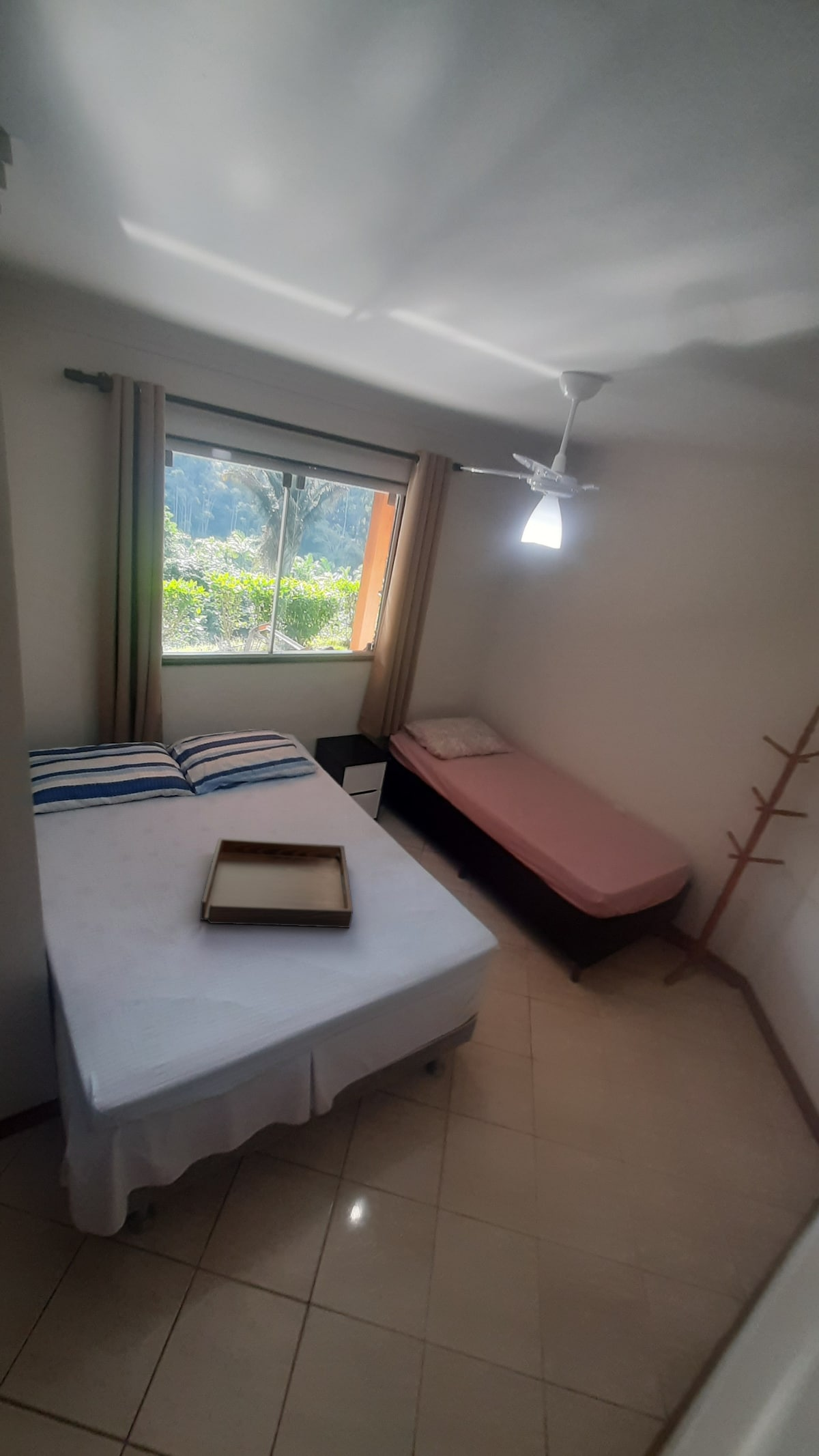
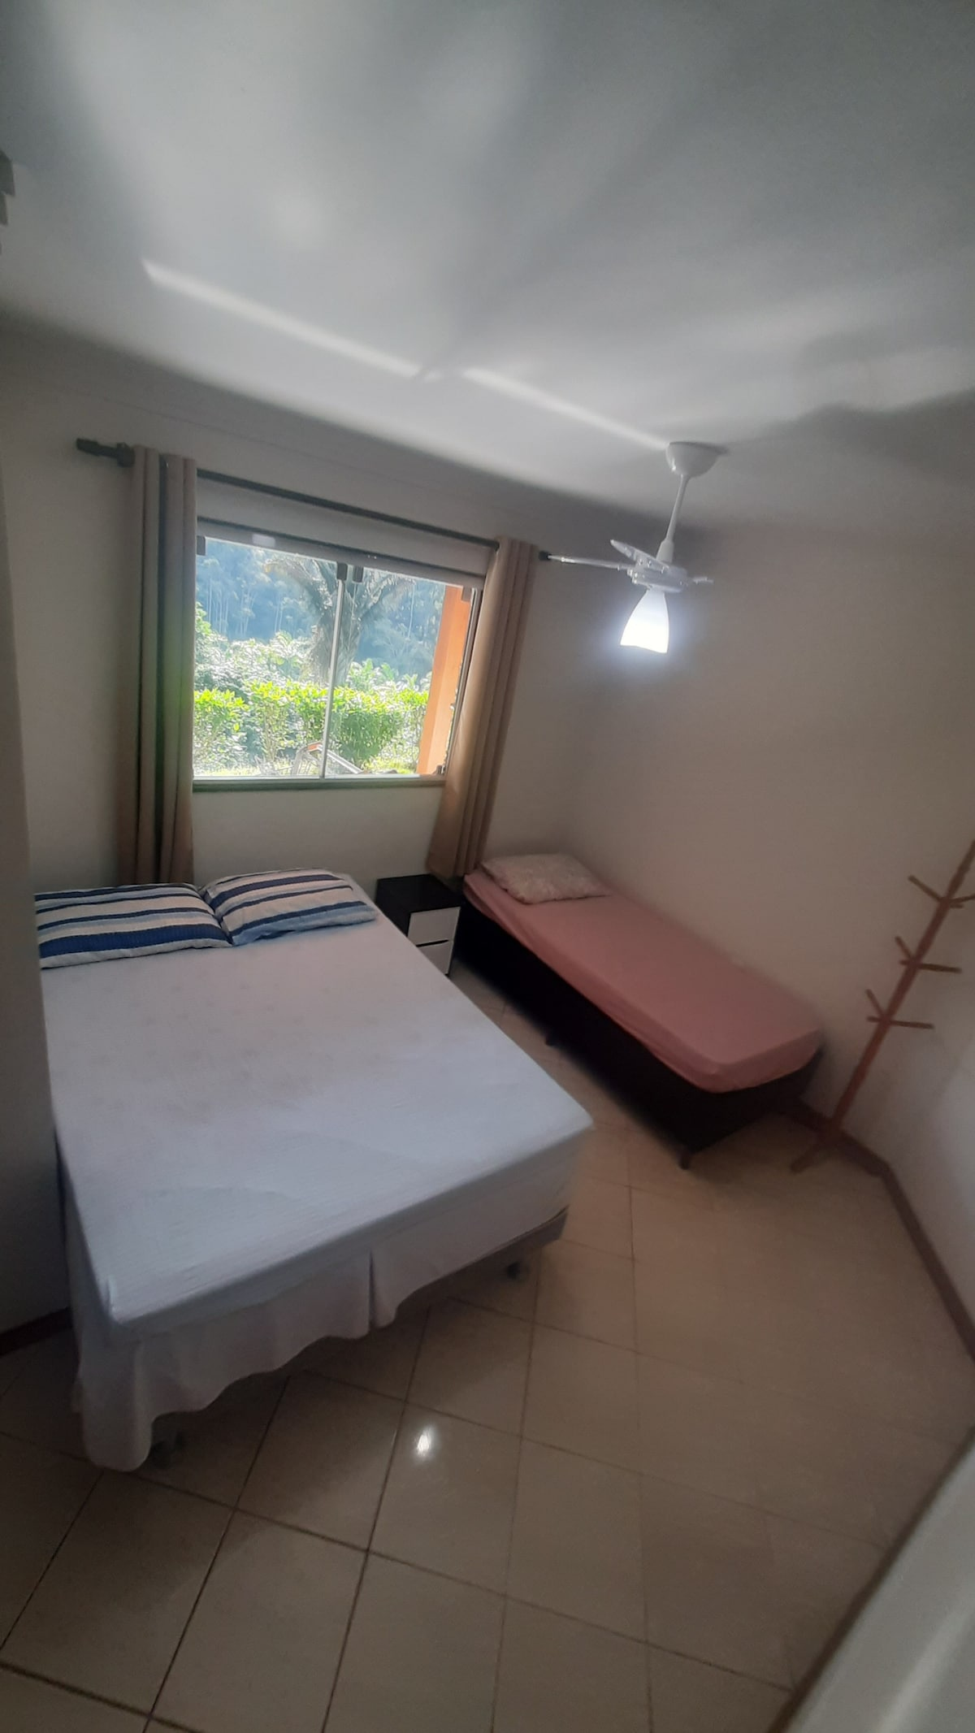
- serving tray [199,838,354,928]
